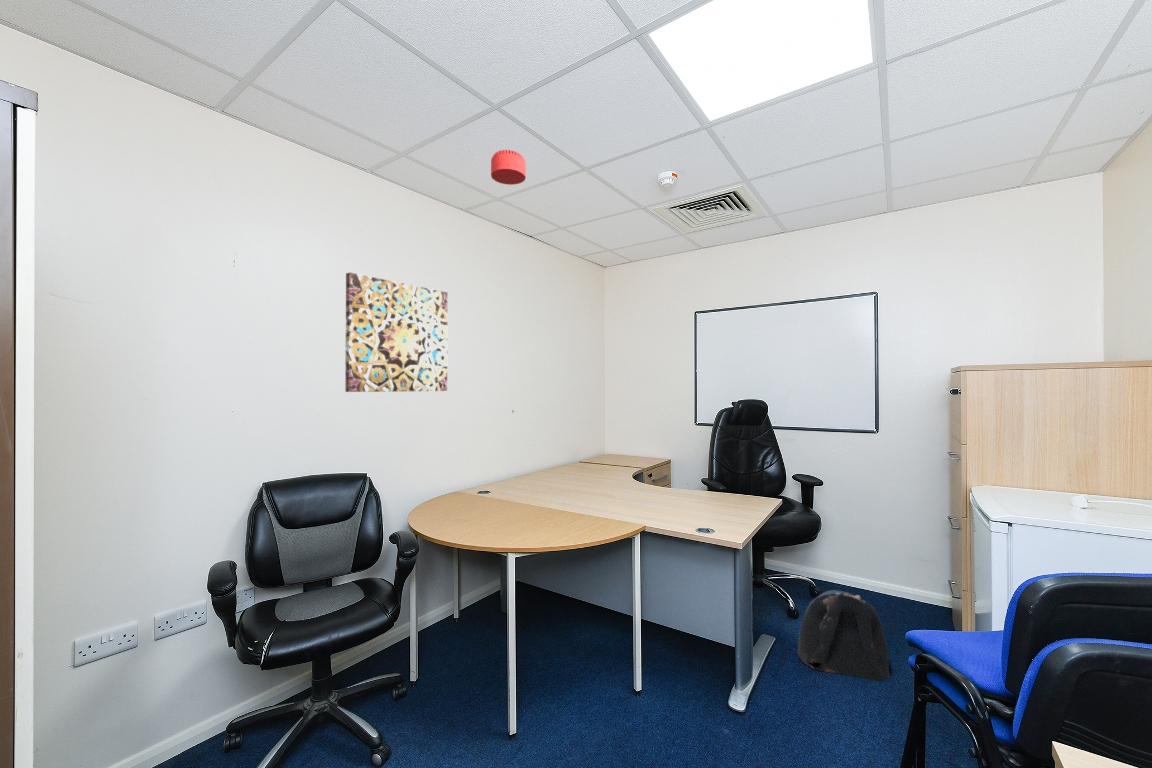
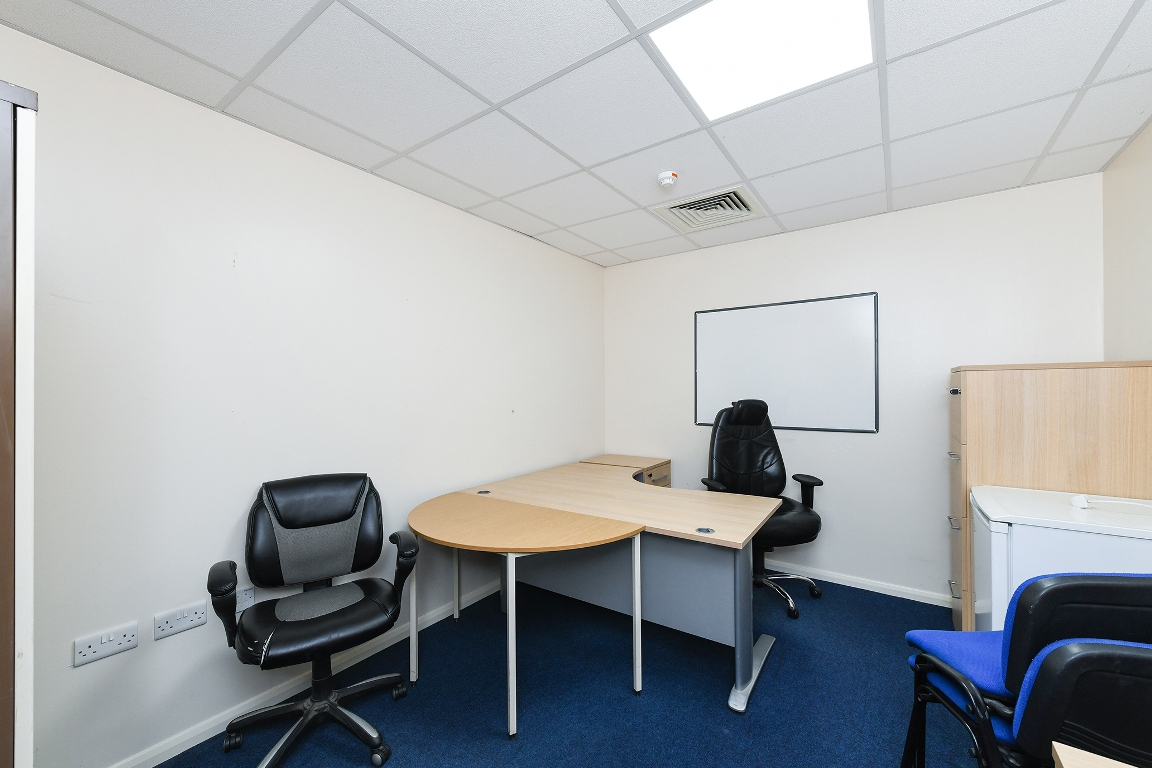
- smoke detector [490,149,527,186]
- backpack [797,589,891,682]
- wall art [344,271,449,393]
